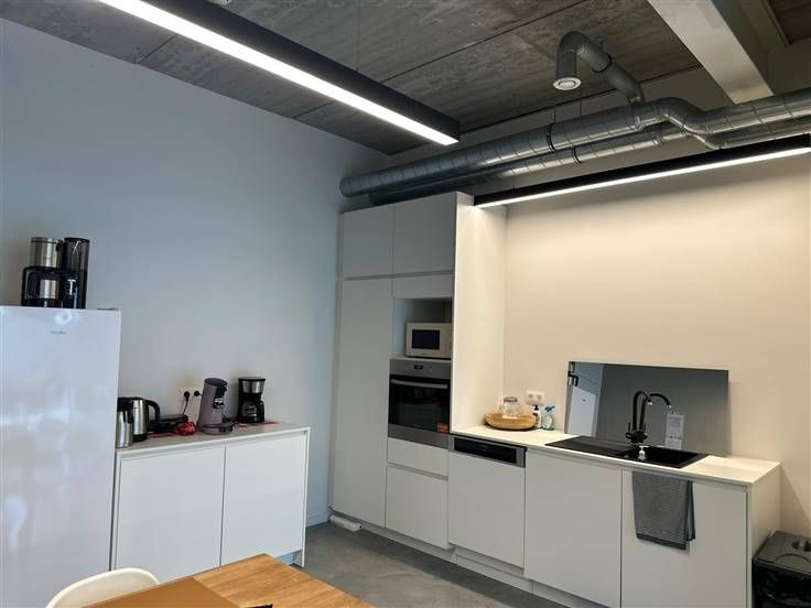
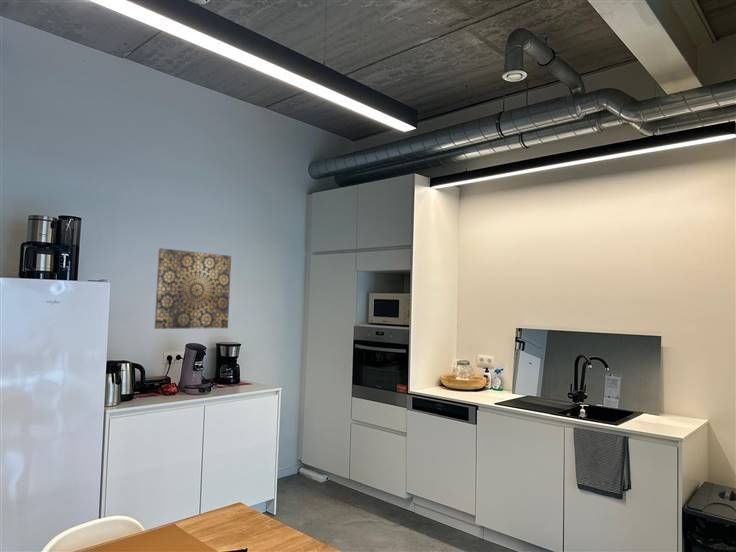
+ wall art [153,247,232,330]
